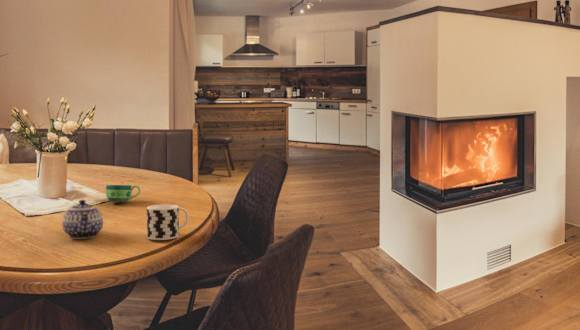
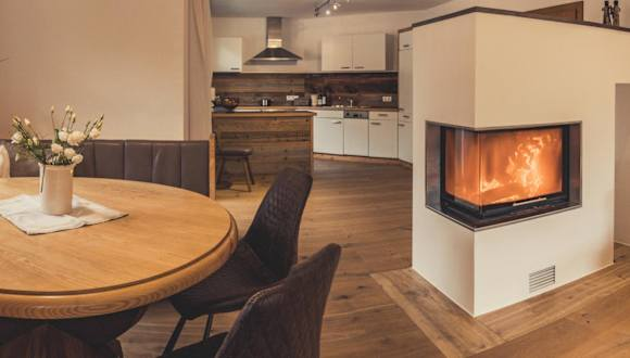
- cup [105,184,142,203]
- teapot [62,199,104,240]
- cup [146,204,190,241]
